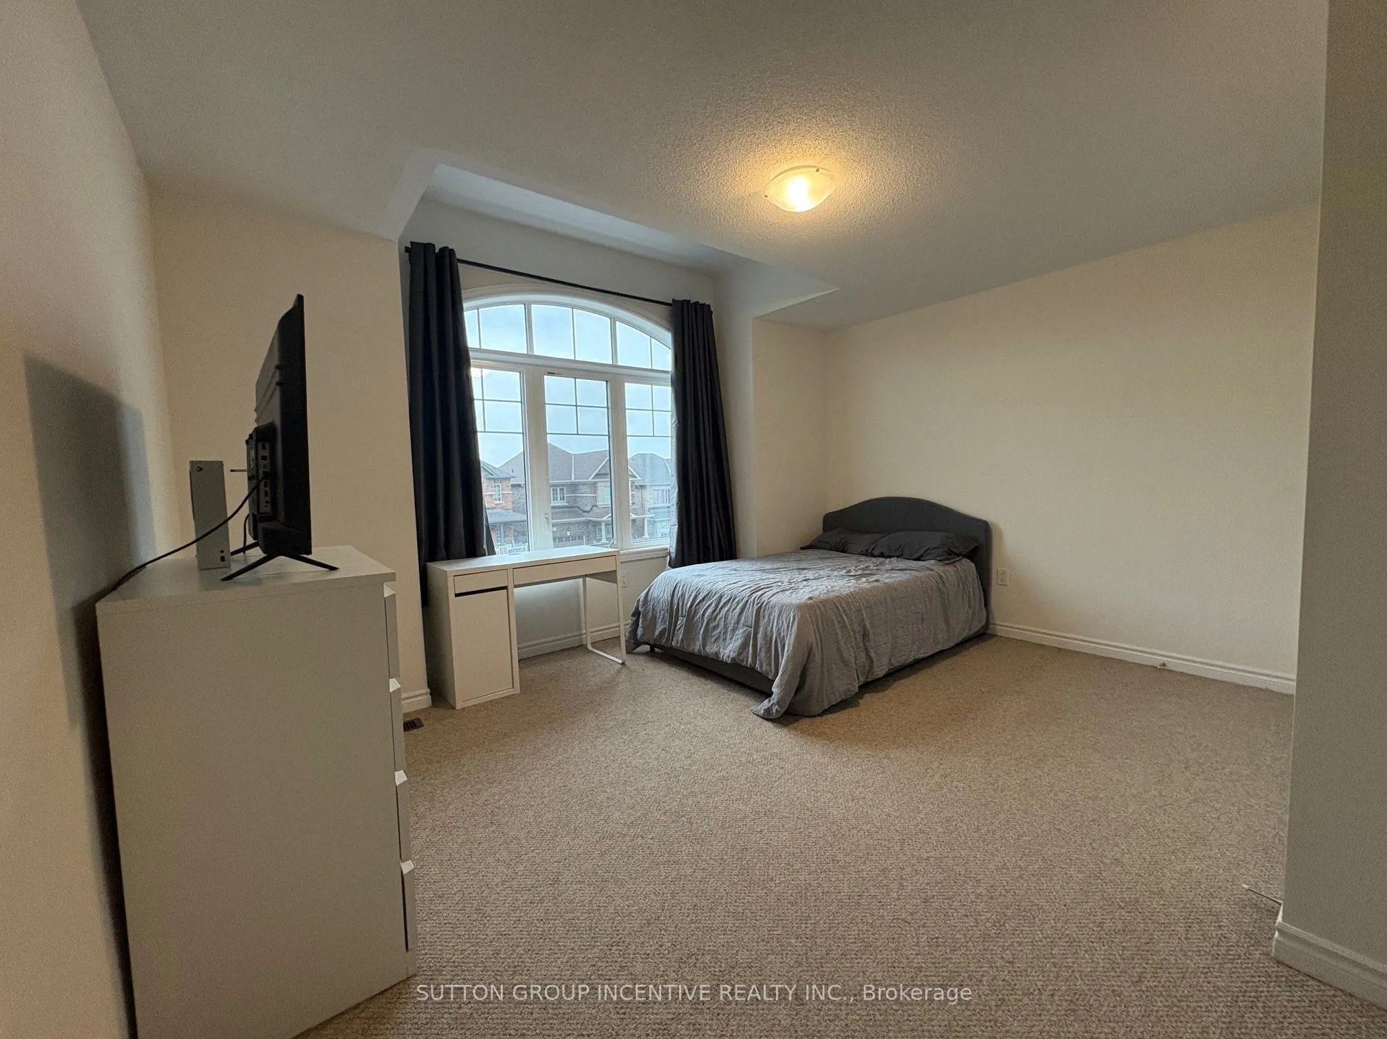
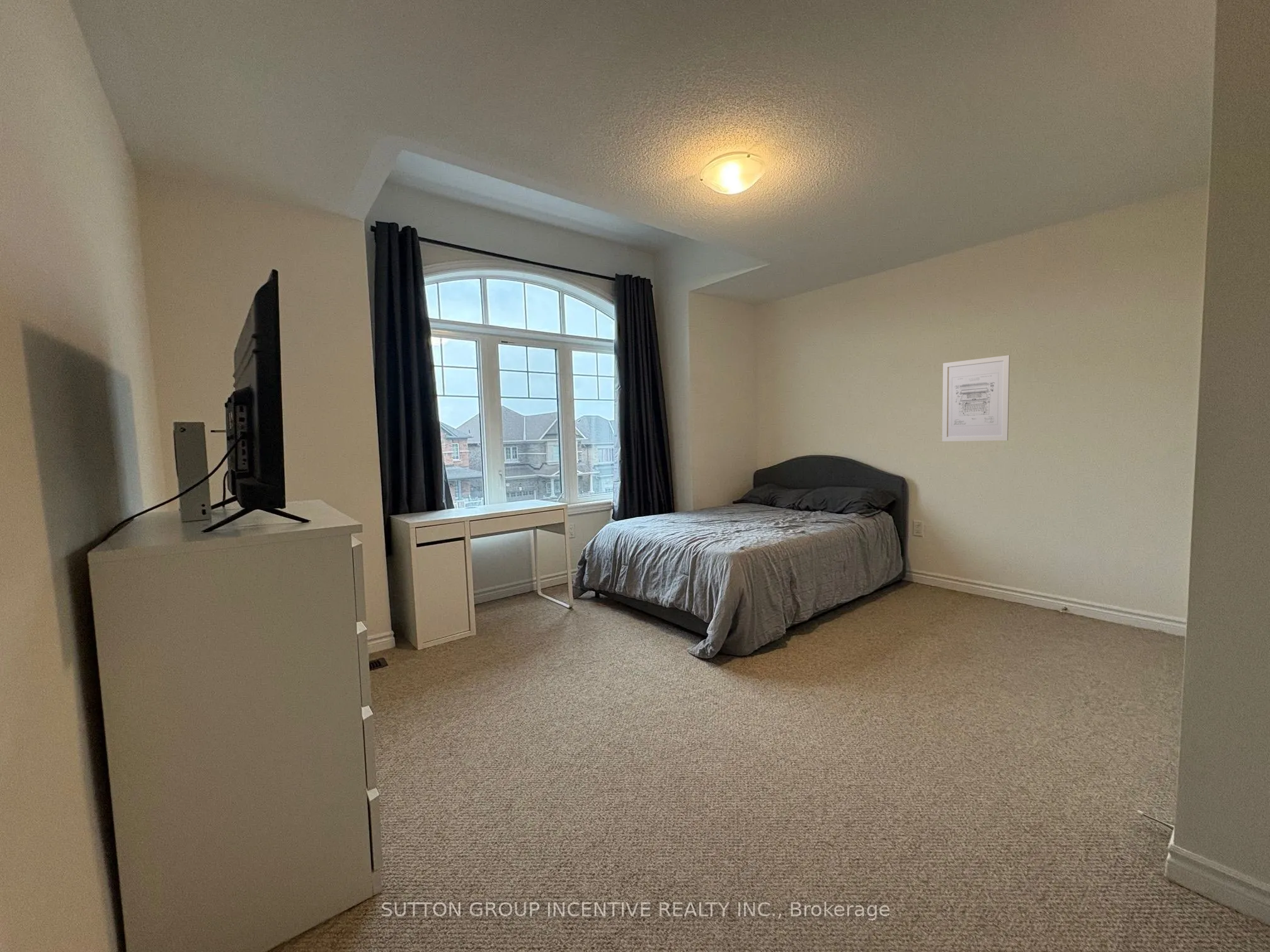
+ wall art [942,354,1010,442]
